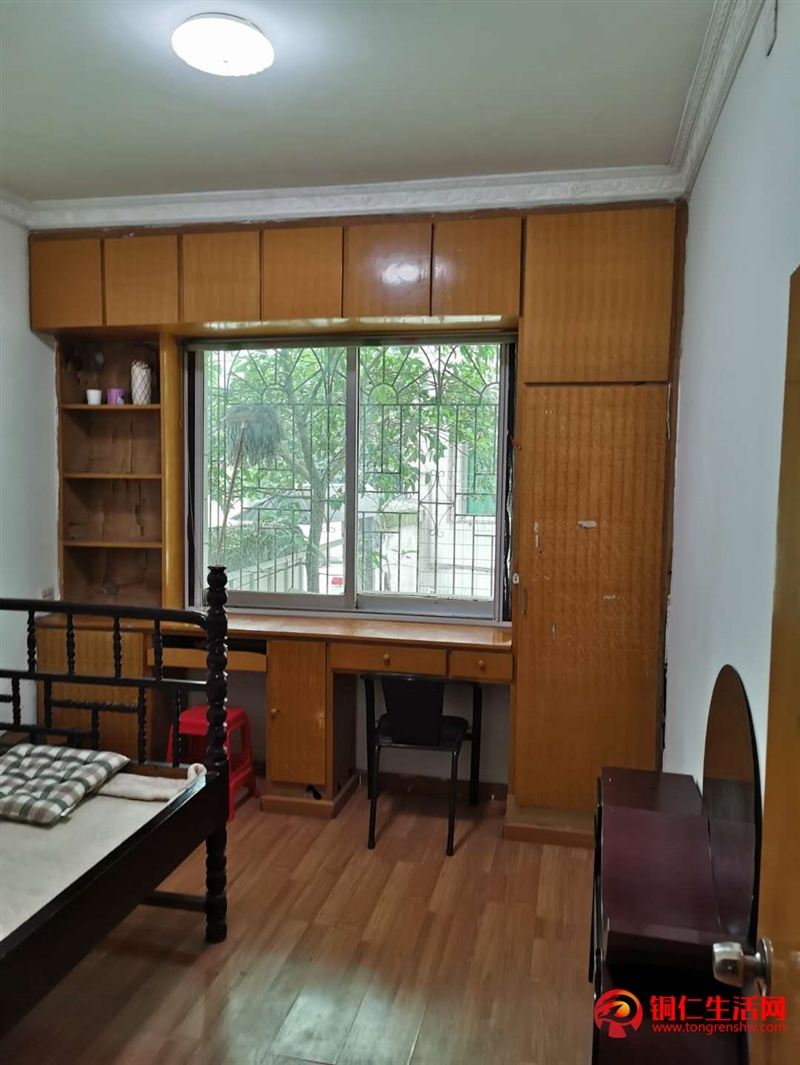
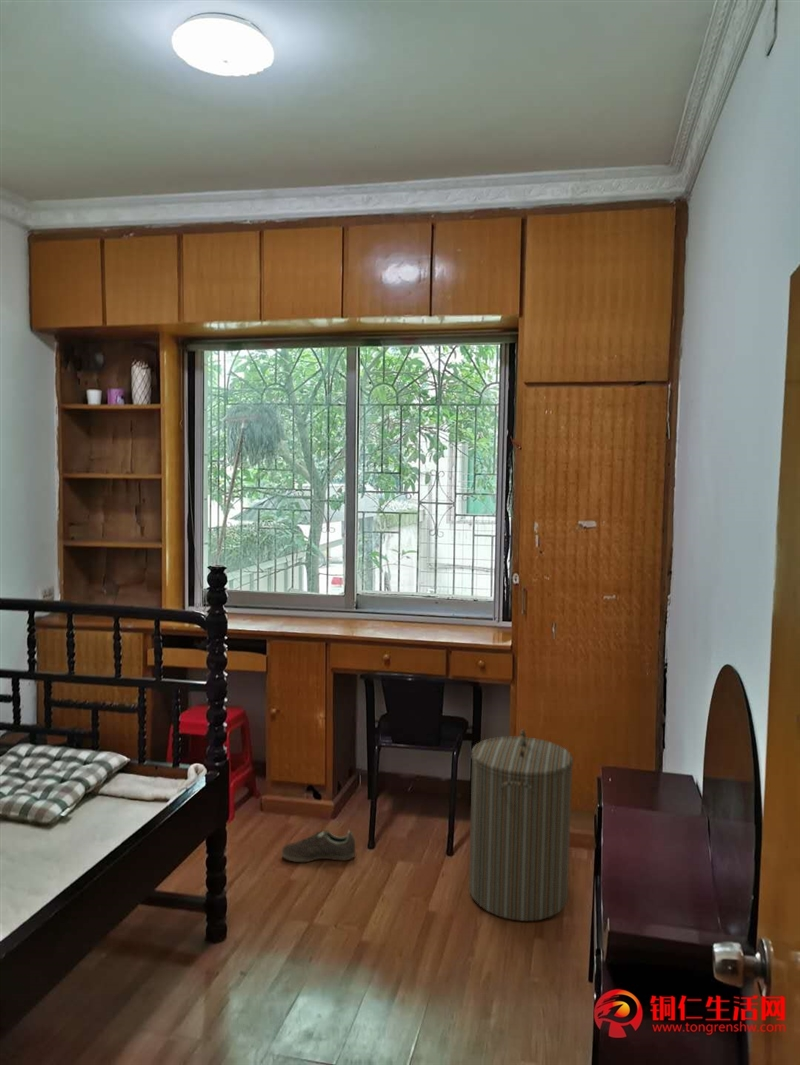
+ sneaker [281,829,356,863]
+ laundry hamper [468,728,574,922]
